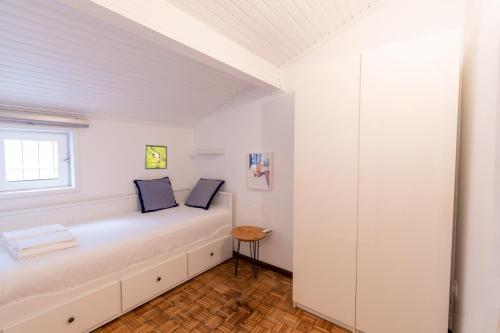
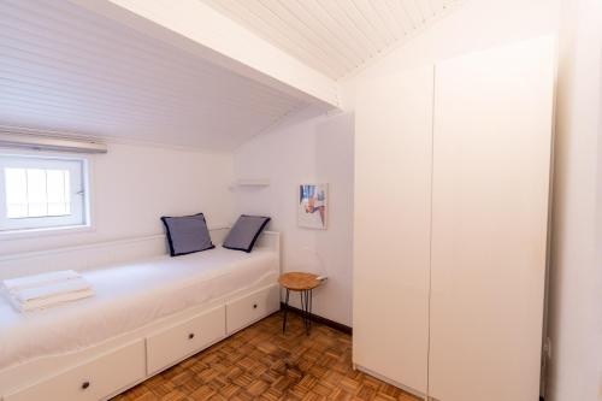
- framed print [143,144,168,170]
